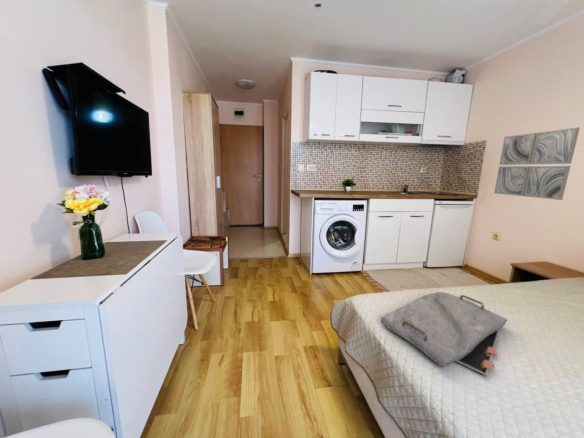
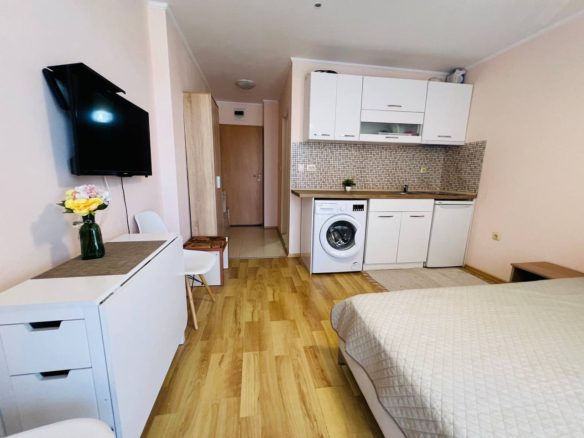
- wall art [493,126,581,201]
- serving tray [380,291,508,377]
